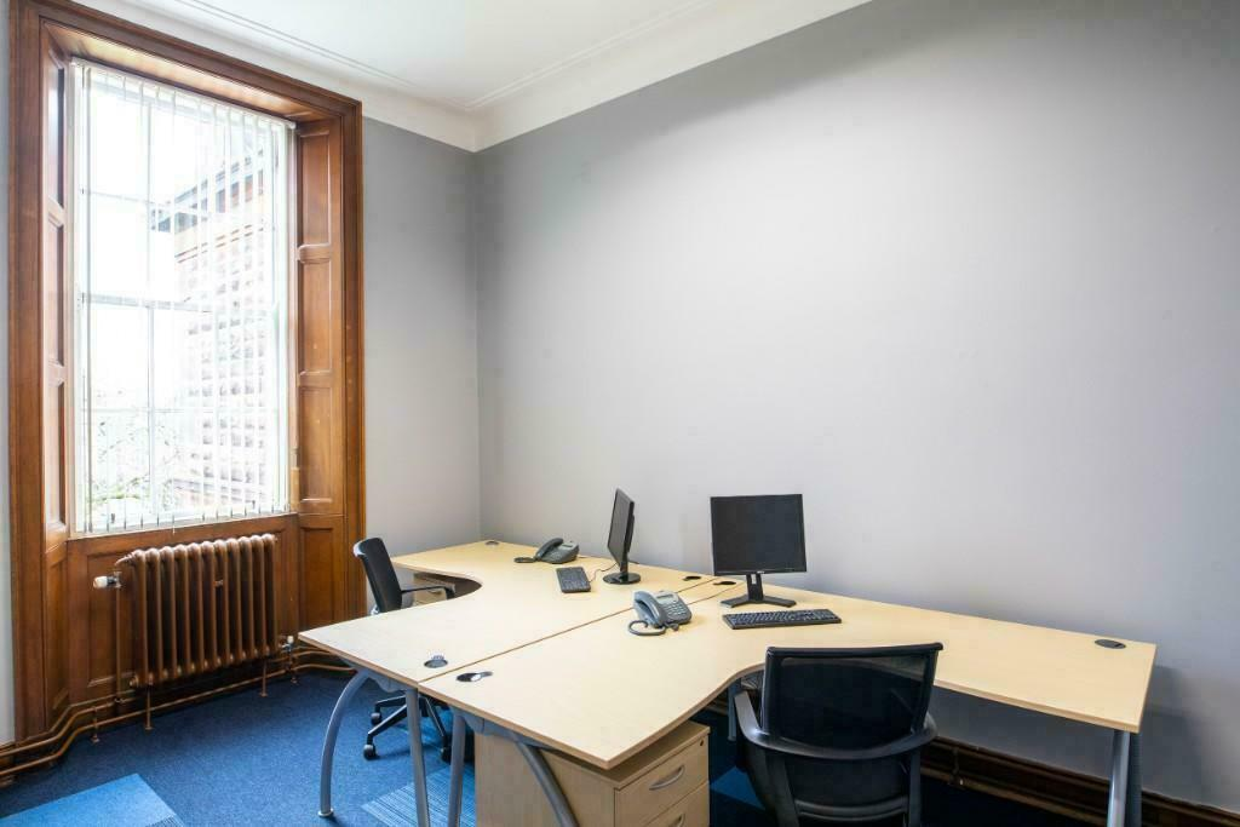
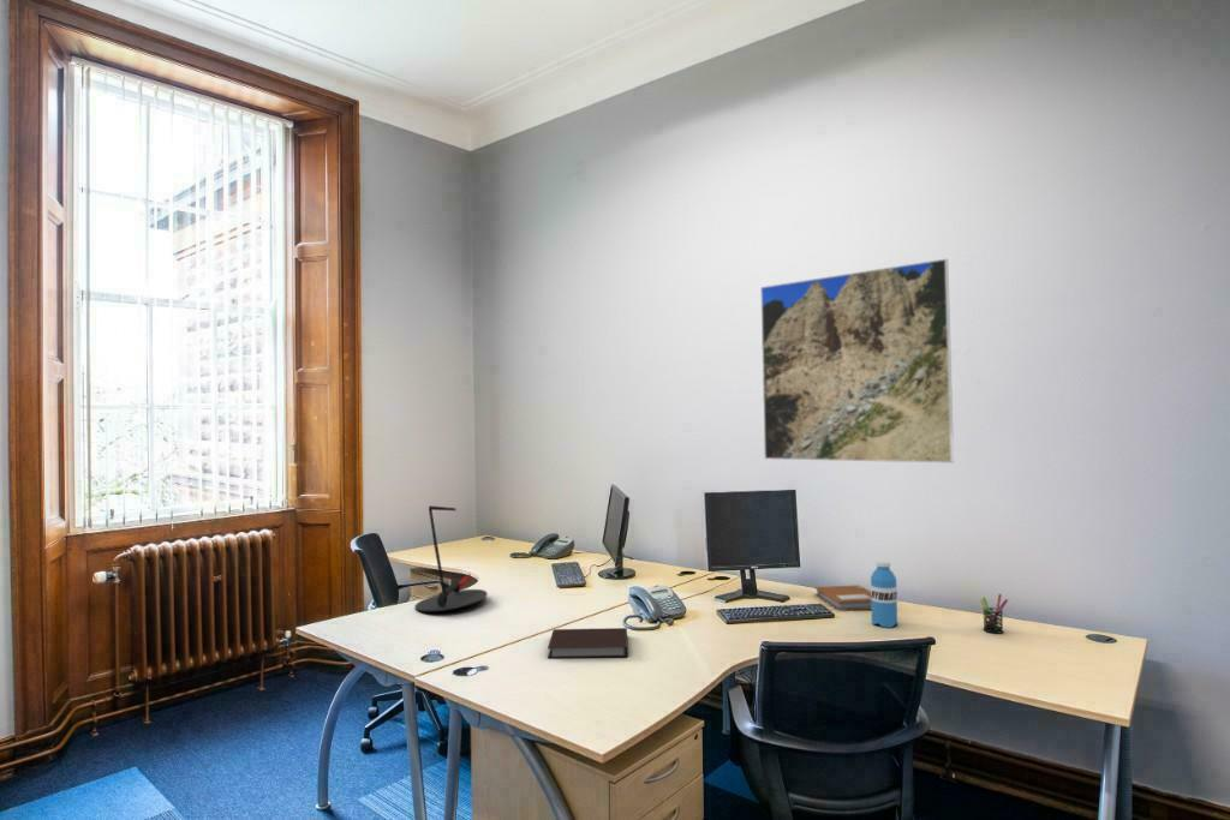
+ pen holder [979,593,1009,635]
+ notebook [813,585,872,612]
+ notebook [547,627,629,659]
+ desk lamp [414,504,489,612]
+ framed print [759,257,955,465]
+ water bottle [870,559,898,629]
